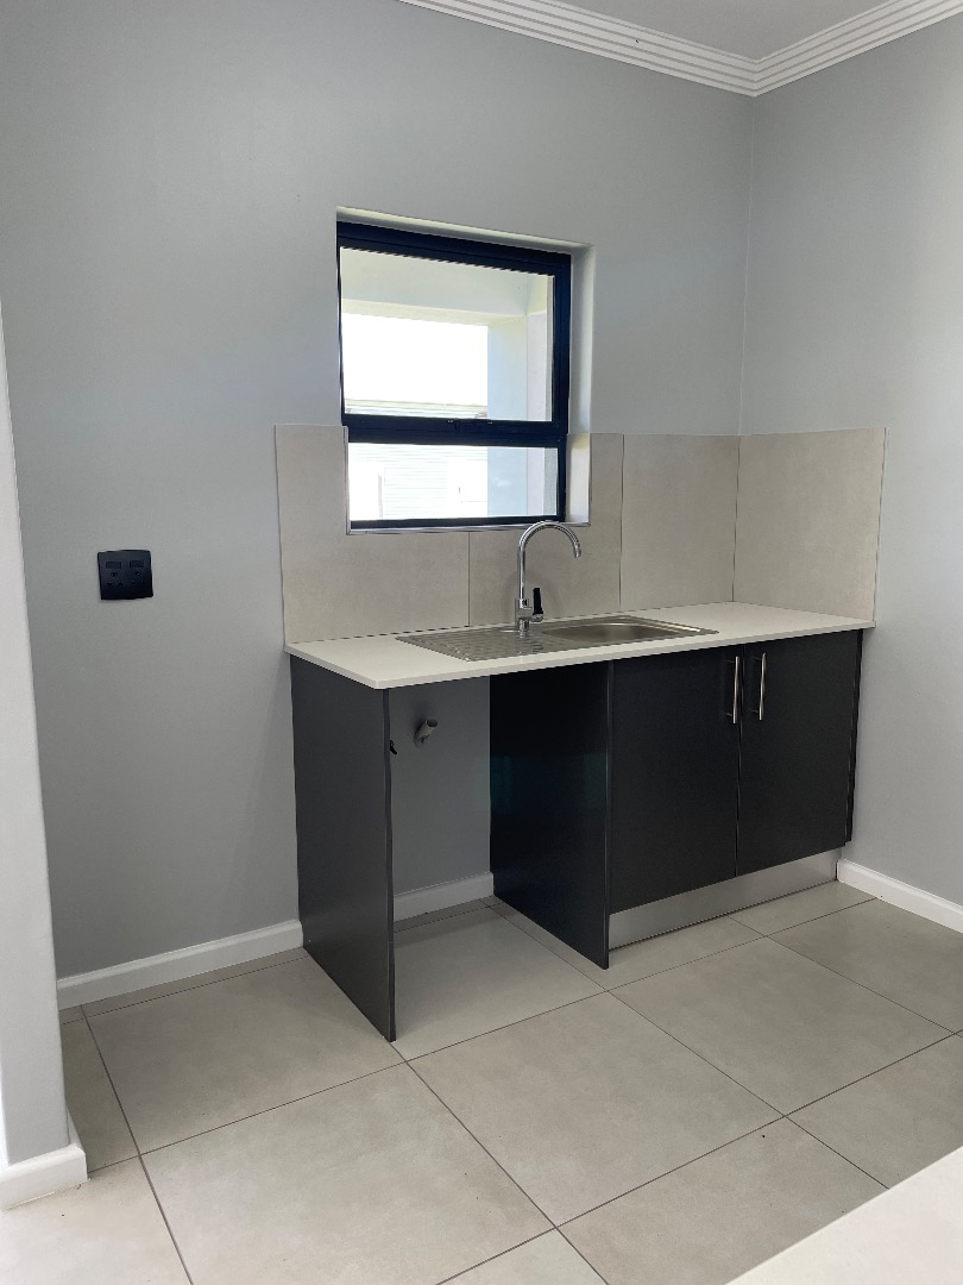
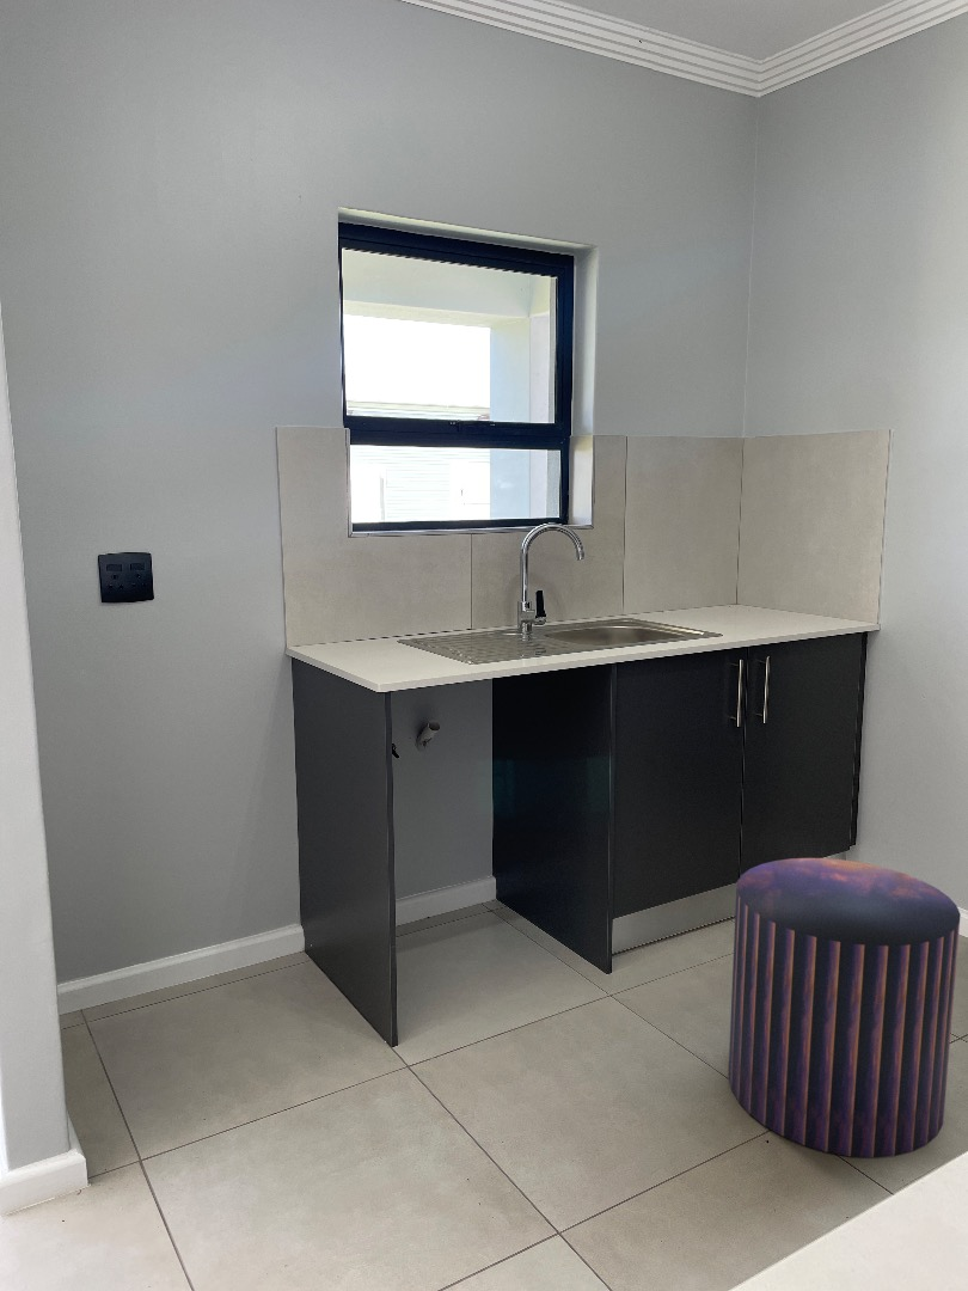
+ stool [727,857,962,1158]
